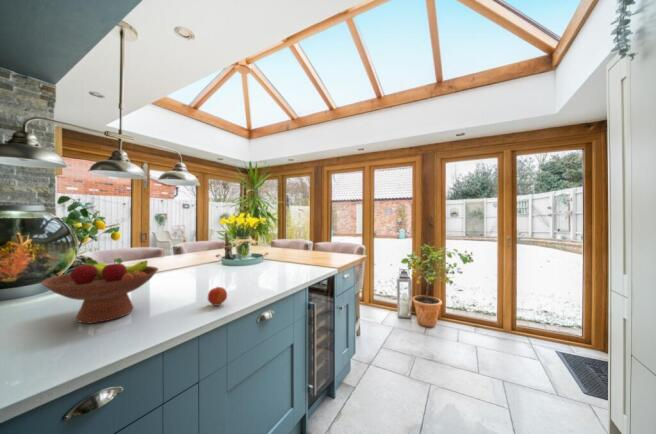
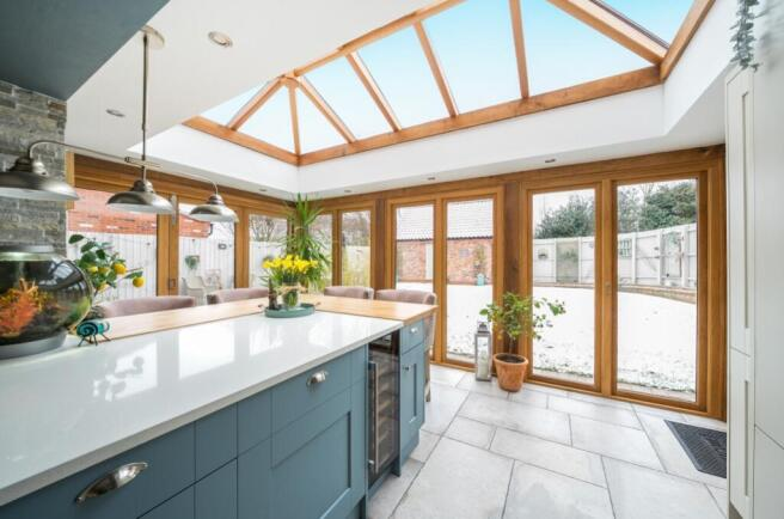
- fruit bowl [40,256,159,325]
- apple [207,286,228,307]
